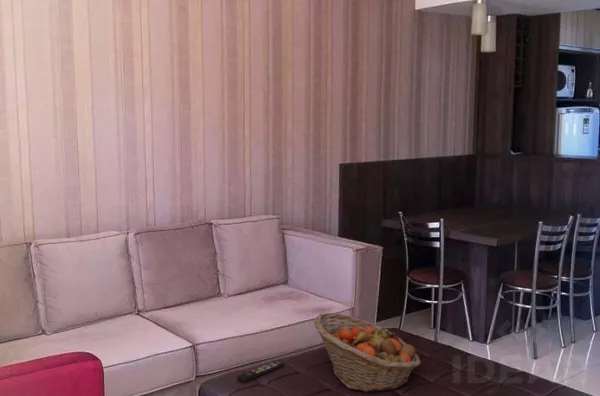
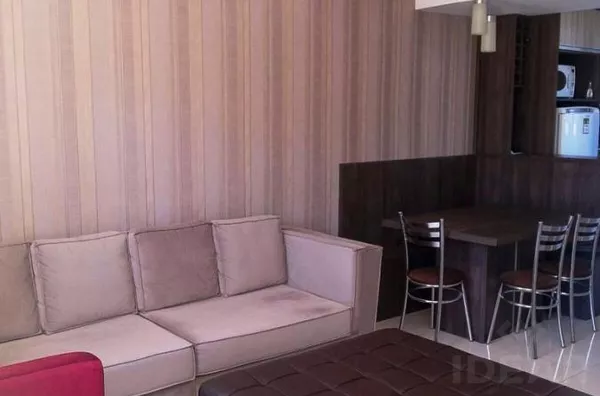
- remote control [236,360,286,384]
- fruit basket [313,312,422,393]
